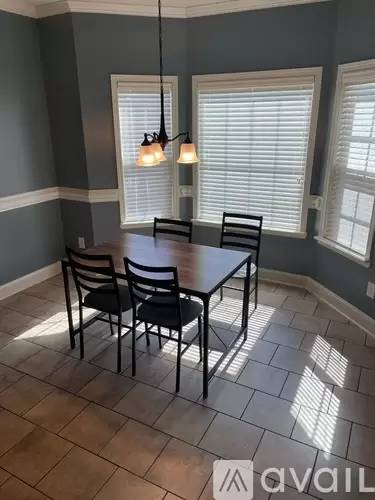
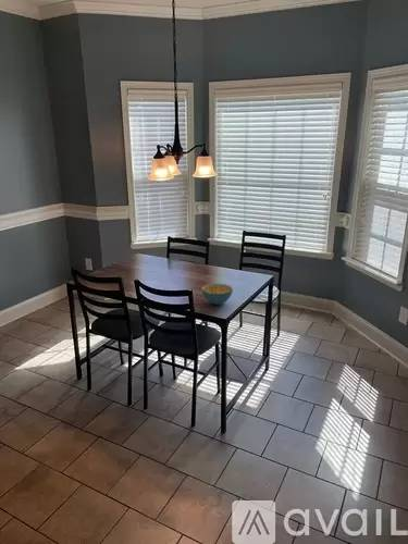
+ cereal bowl [200,283,234,306]
